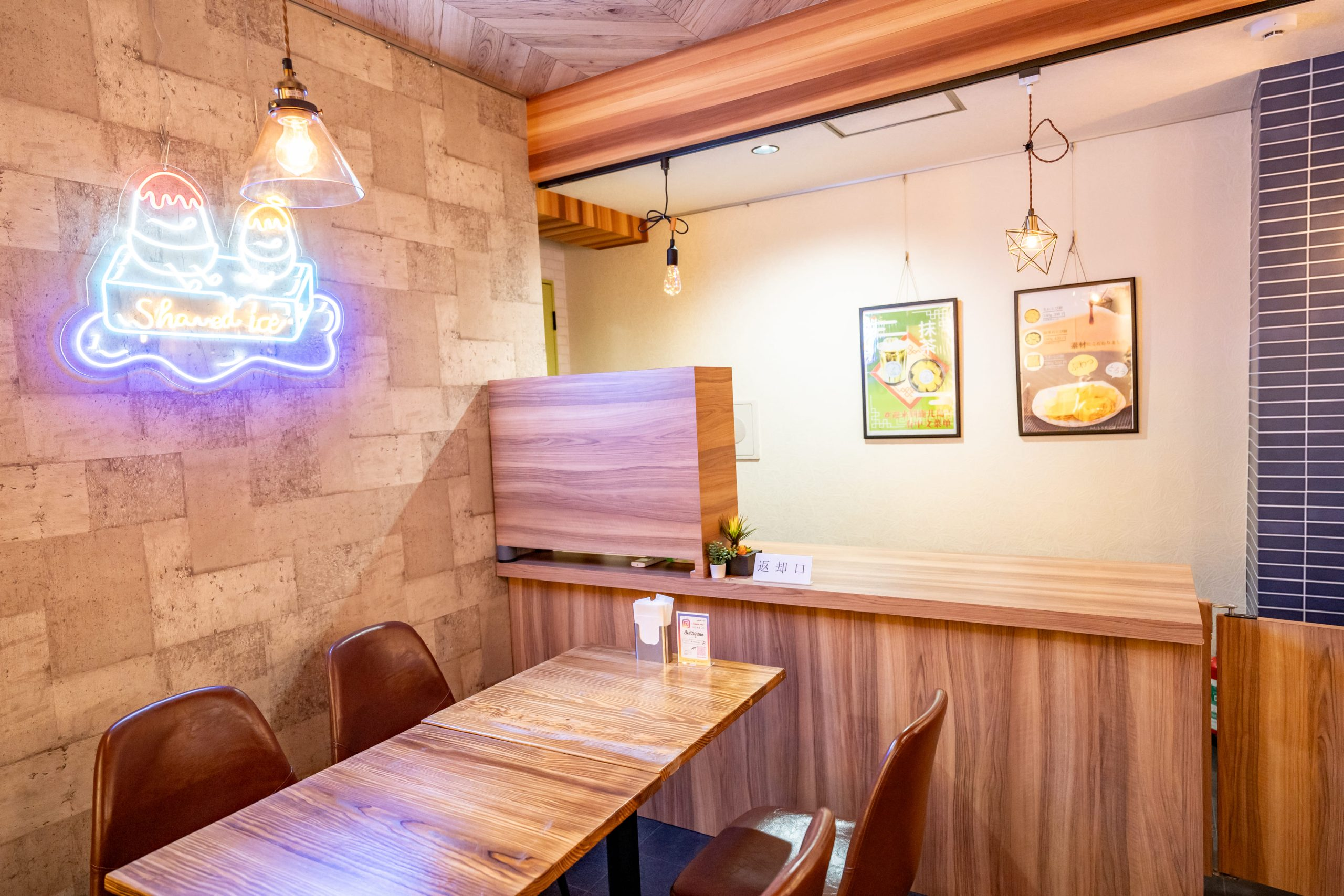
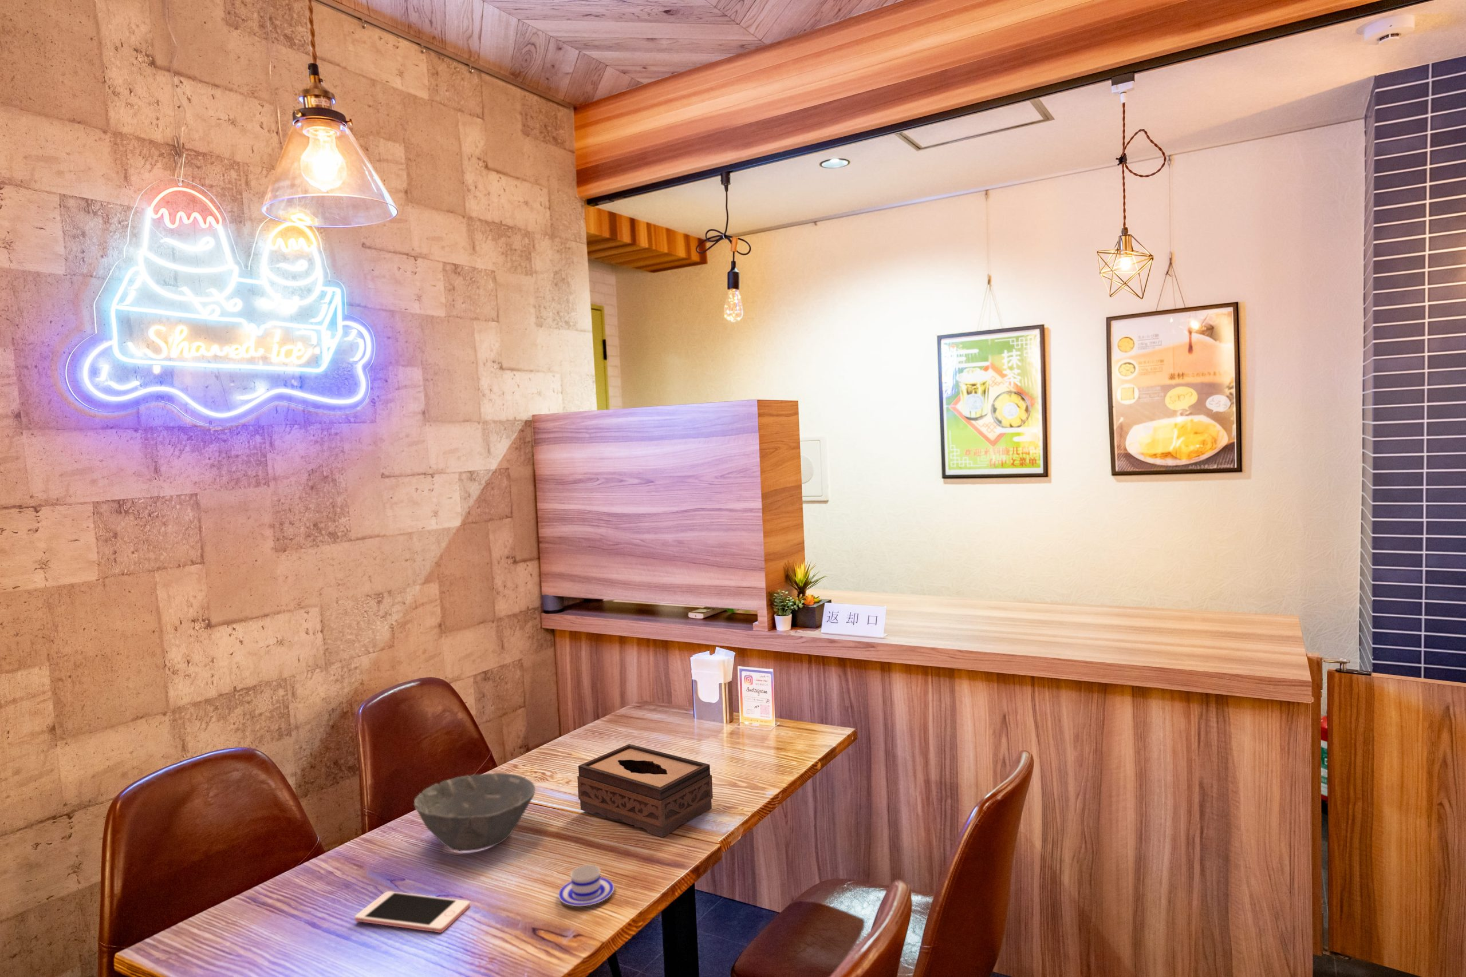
+ cell phone [353,891,471,933]
+ bowl [413,773,536,852]
+ tissue box [577,744,713,837]
+ teacup [557,865,615,906]
